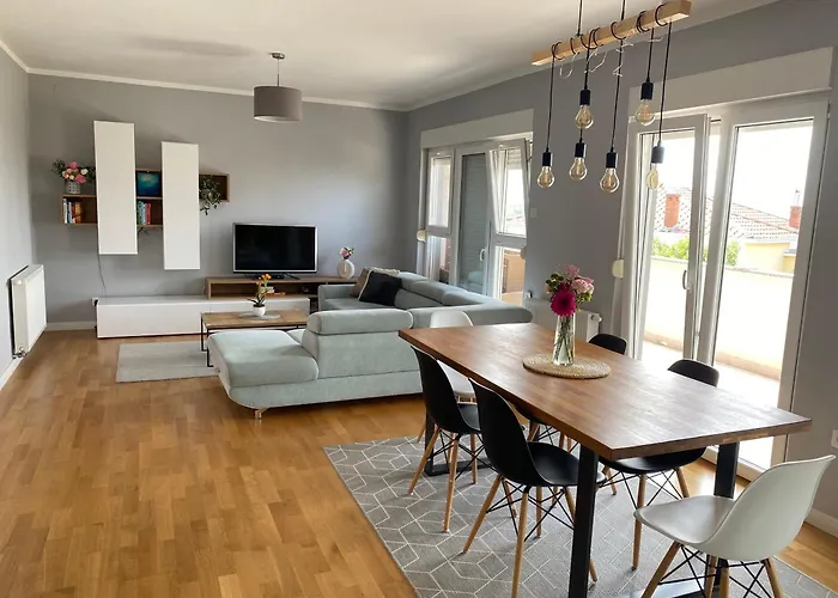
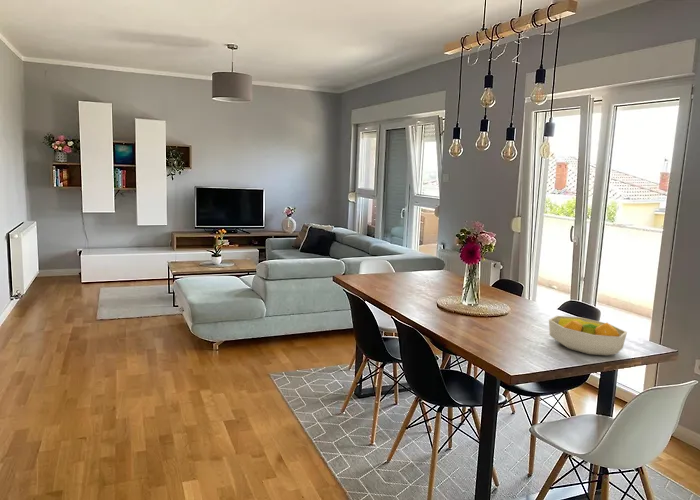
+ fruit bowl [548,315,628,357]
